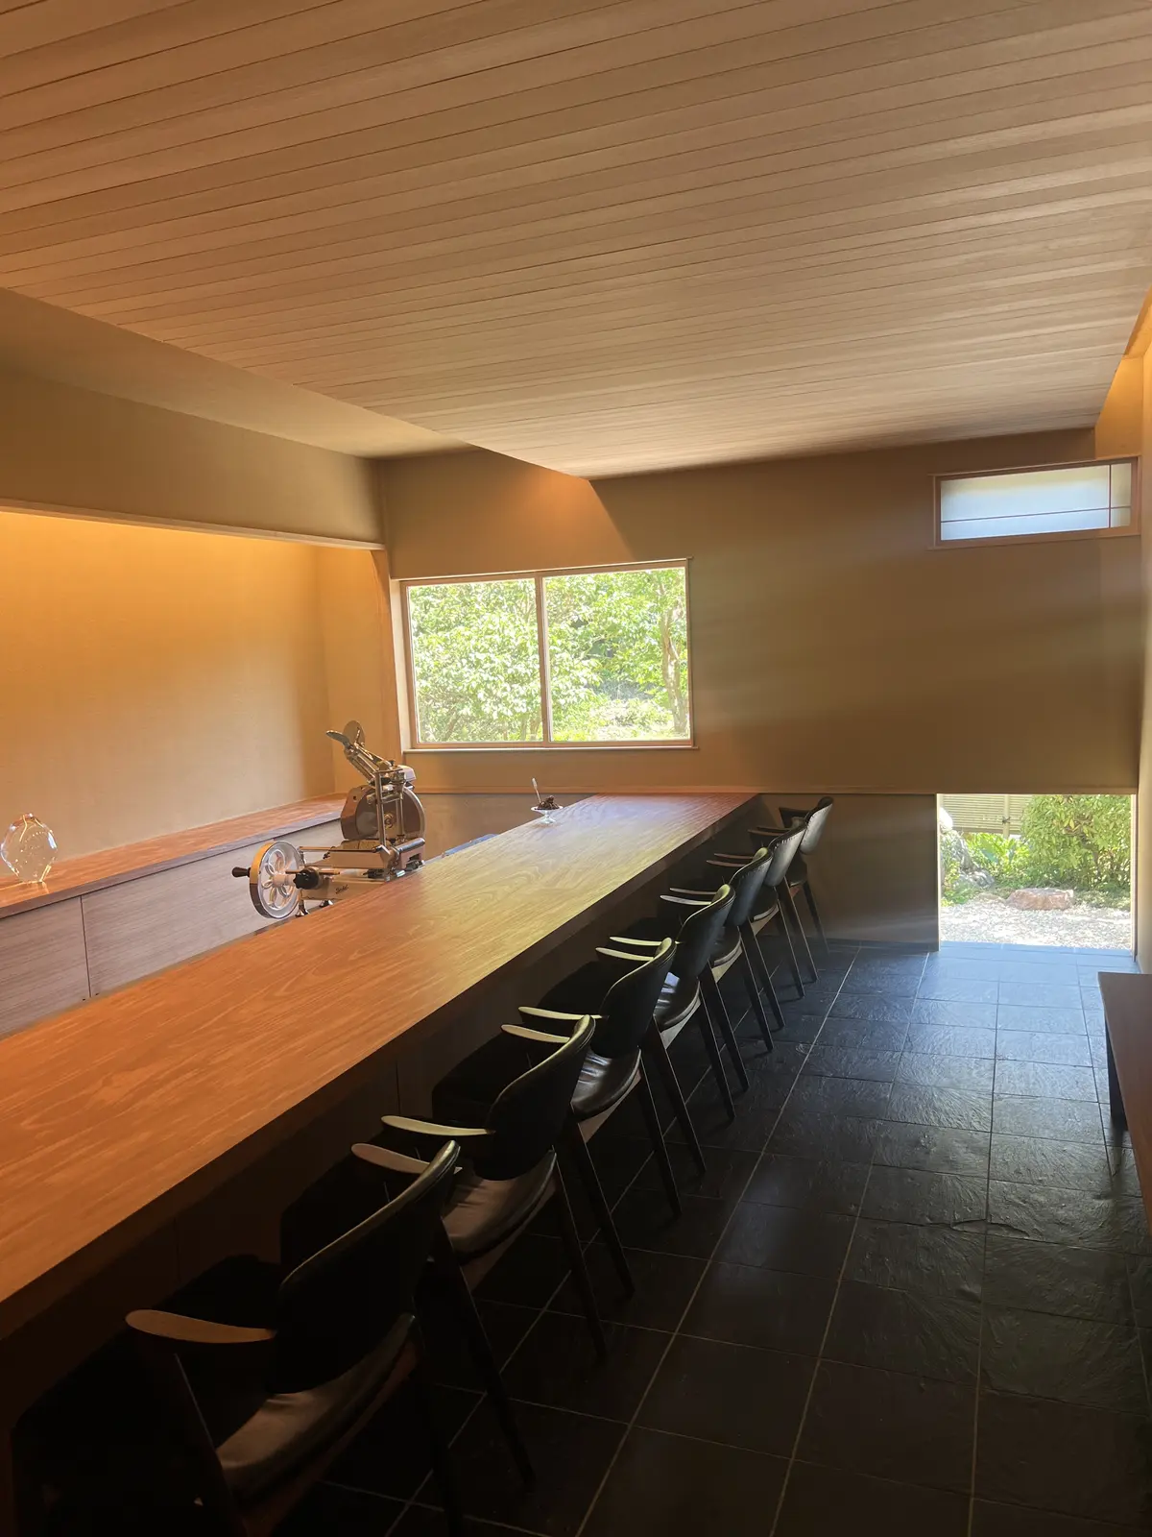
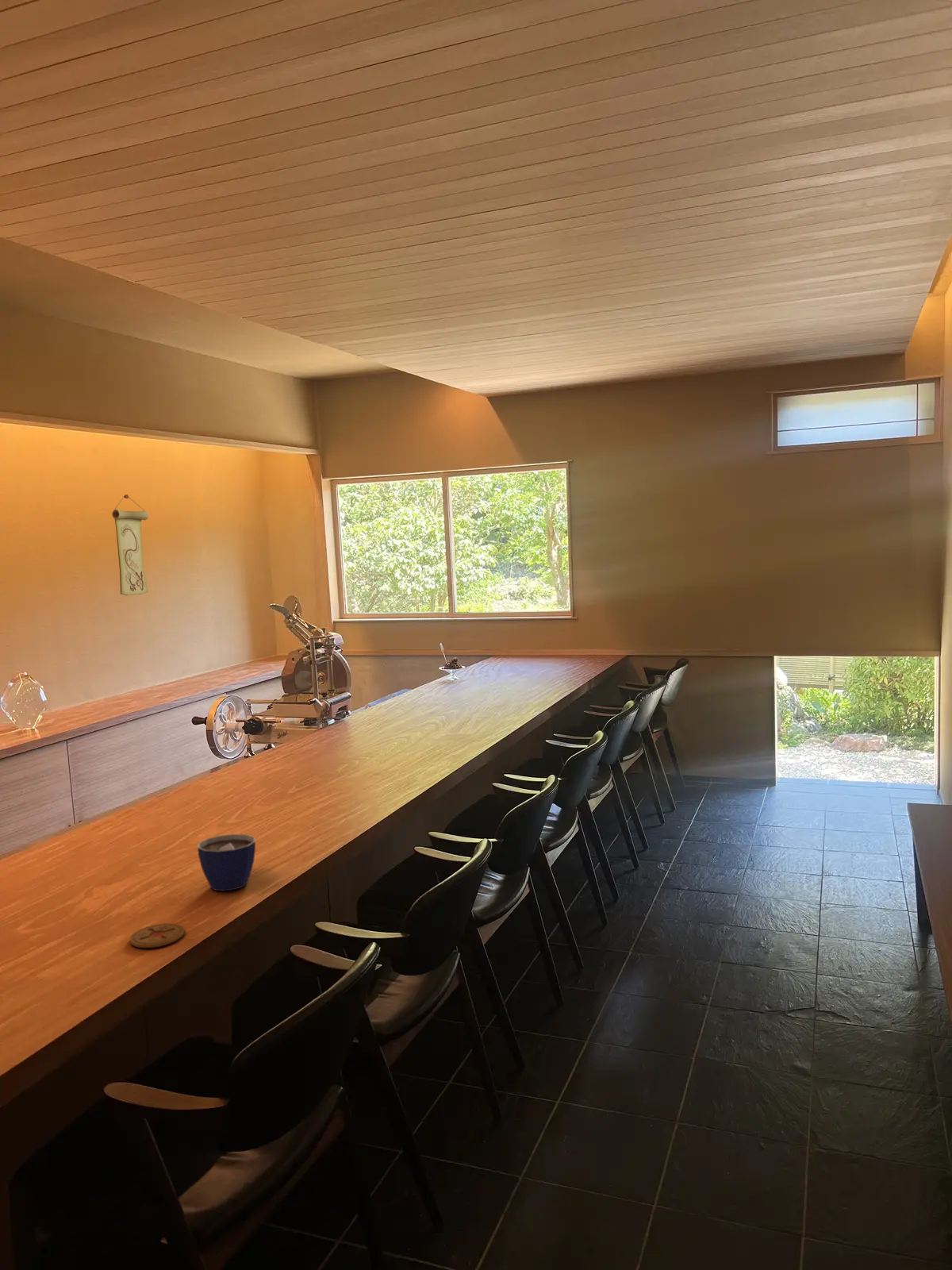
+ cup [197,833,256,892]
+ coaster [129,922,185,949]
+ wall scroll [111,494,149,596]
